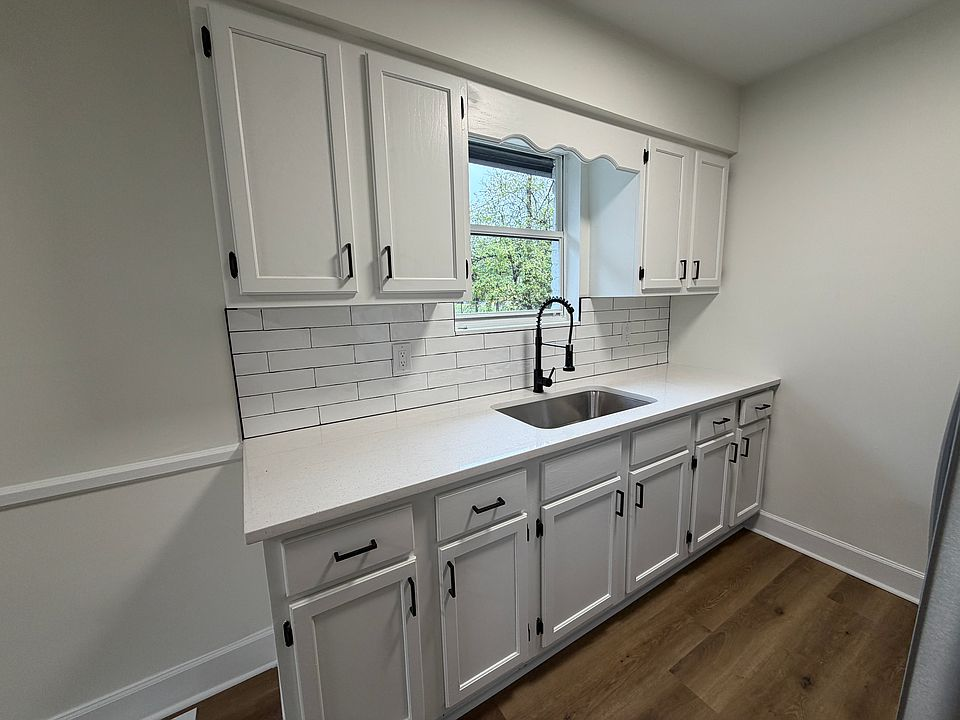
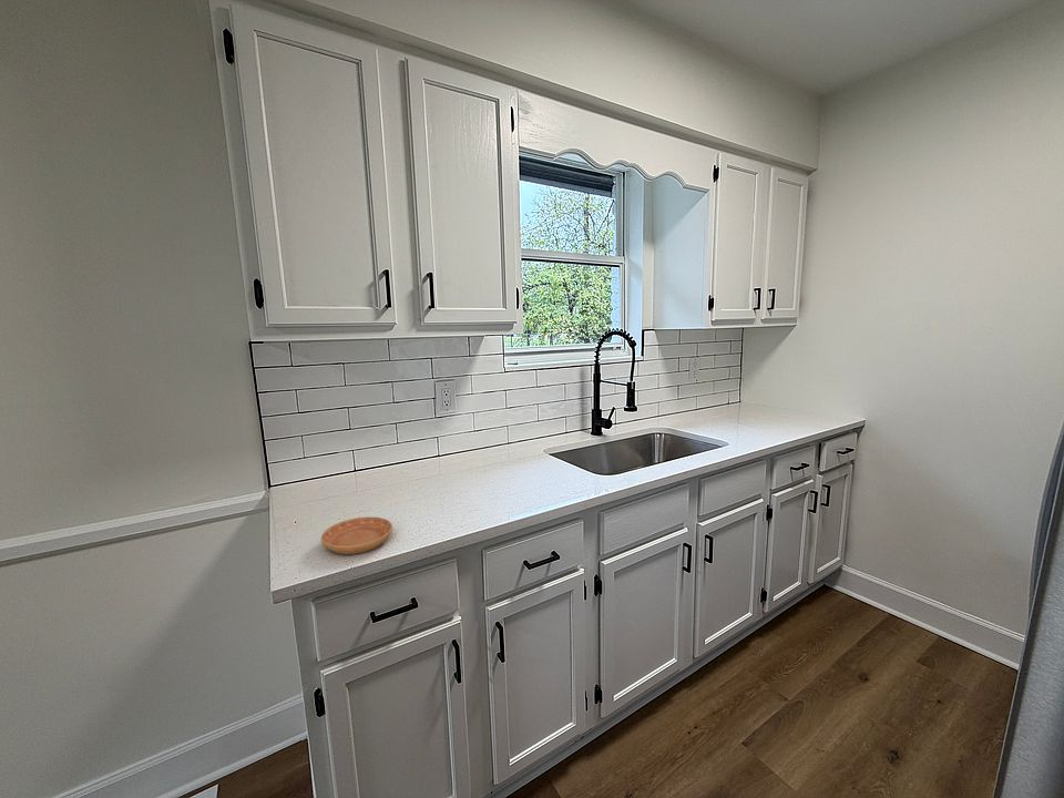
+ saucer [320,515,393,555]
